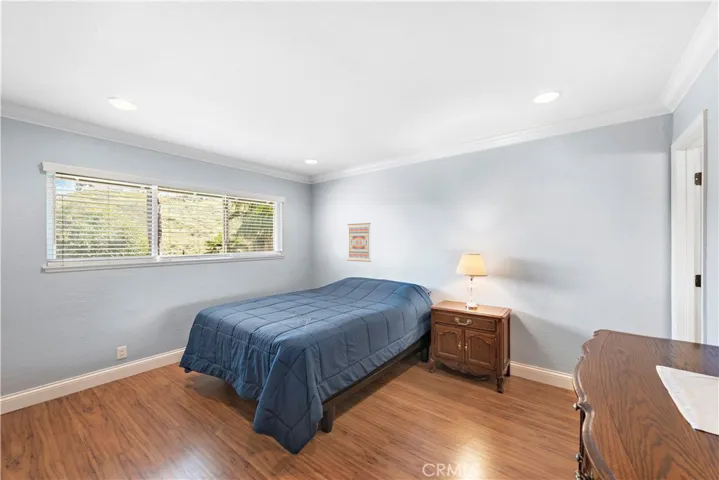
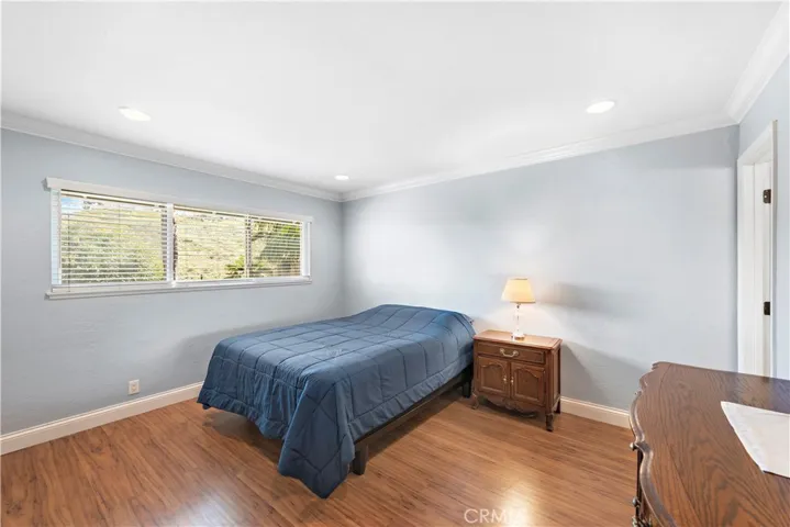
- wall art [346,222,372,263]
